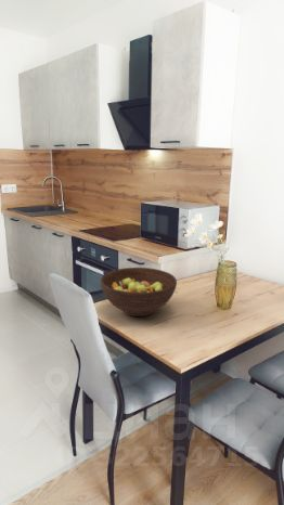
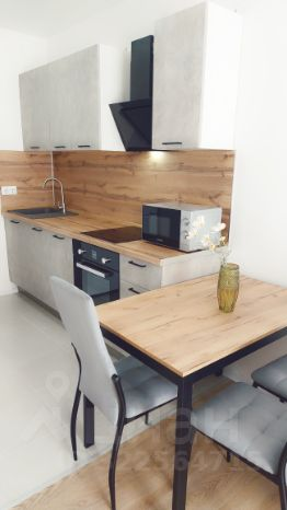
- fruit bowl [100,267,178,318]
